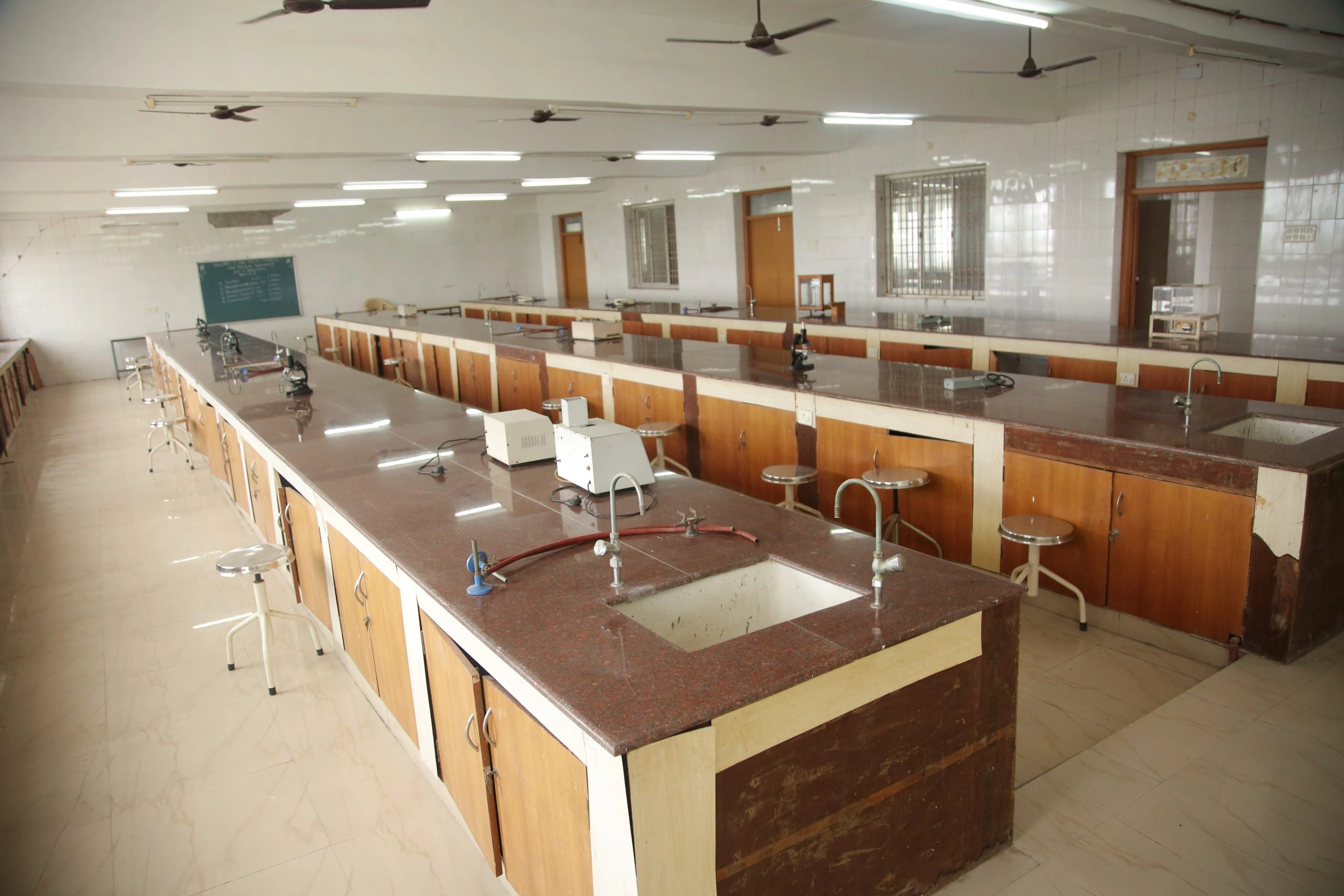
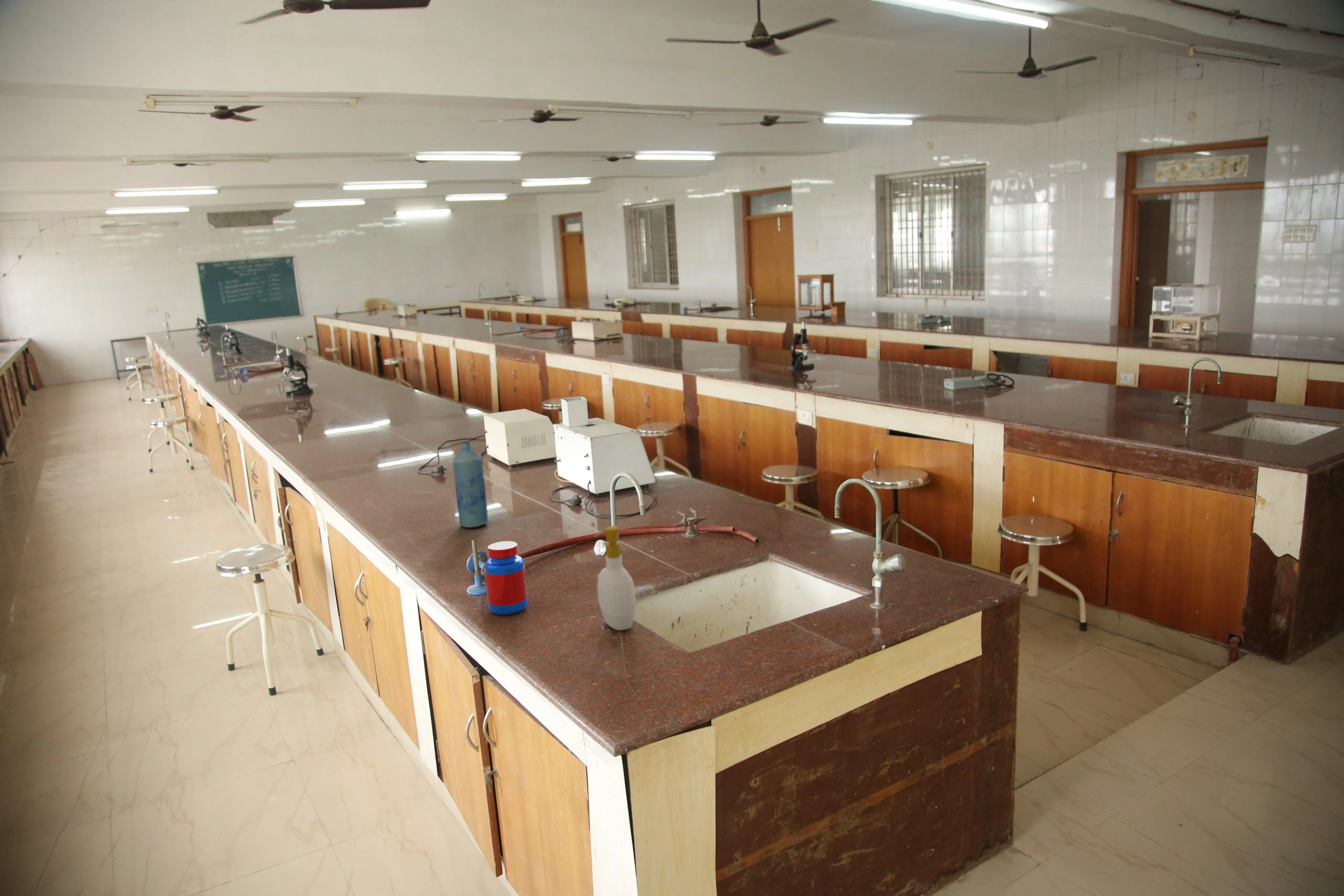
+ bottle [452,441,489,528]
+ soap bottle [593,525,636,631]
+ jar [484,541,528,615]
